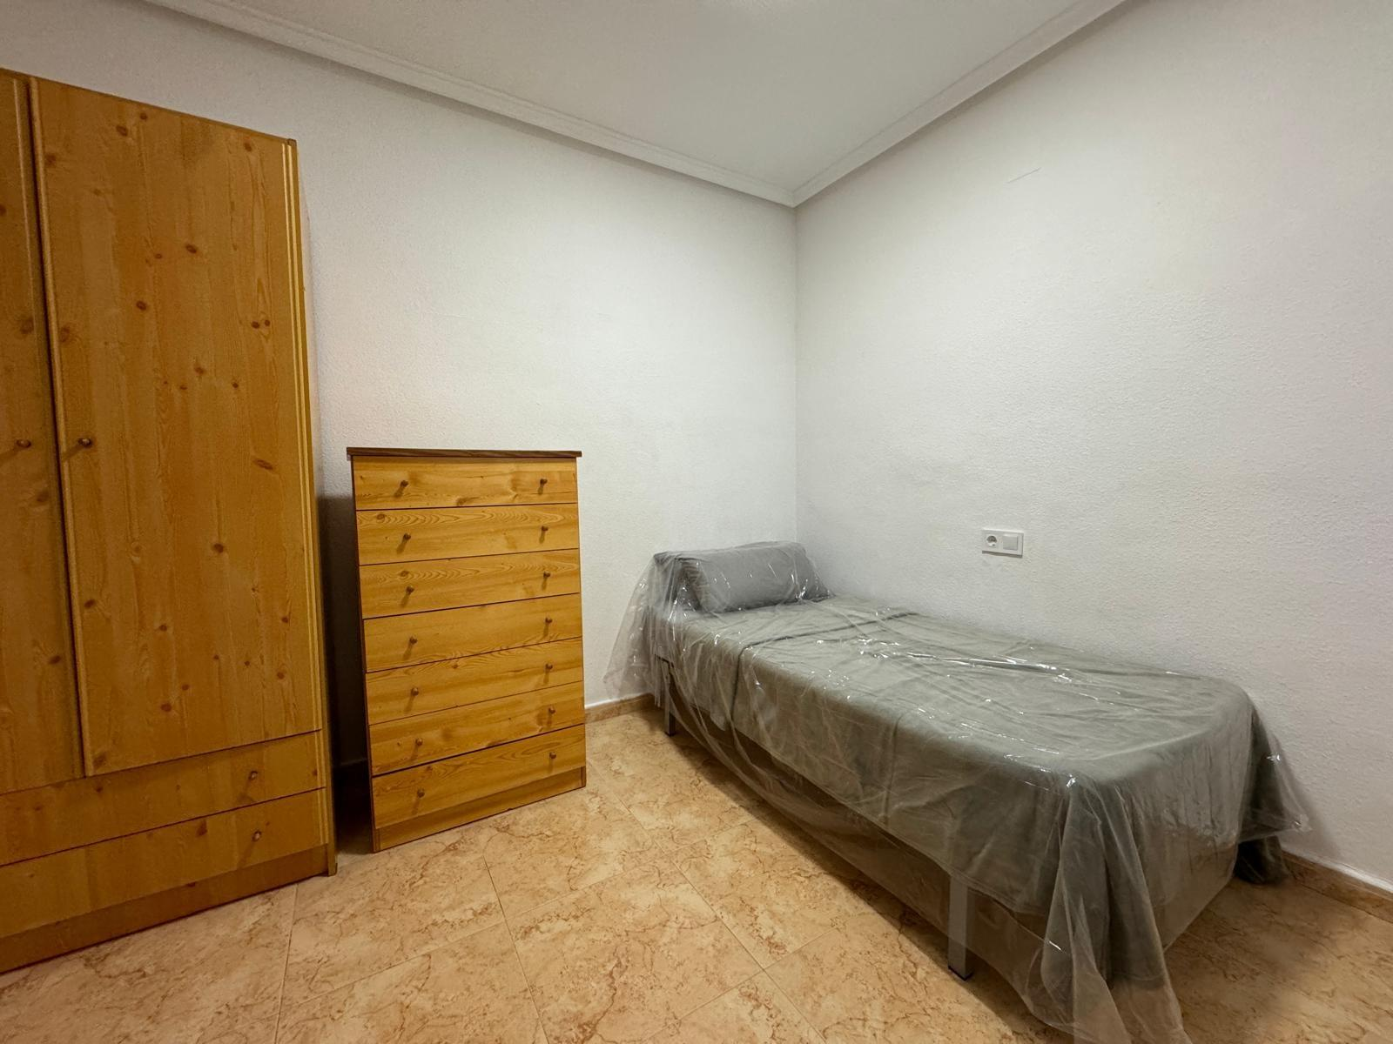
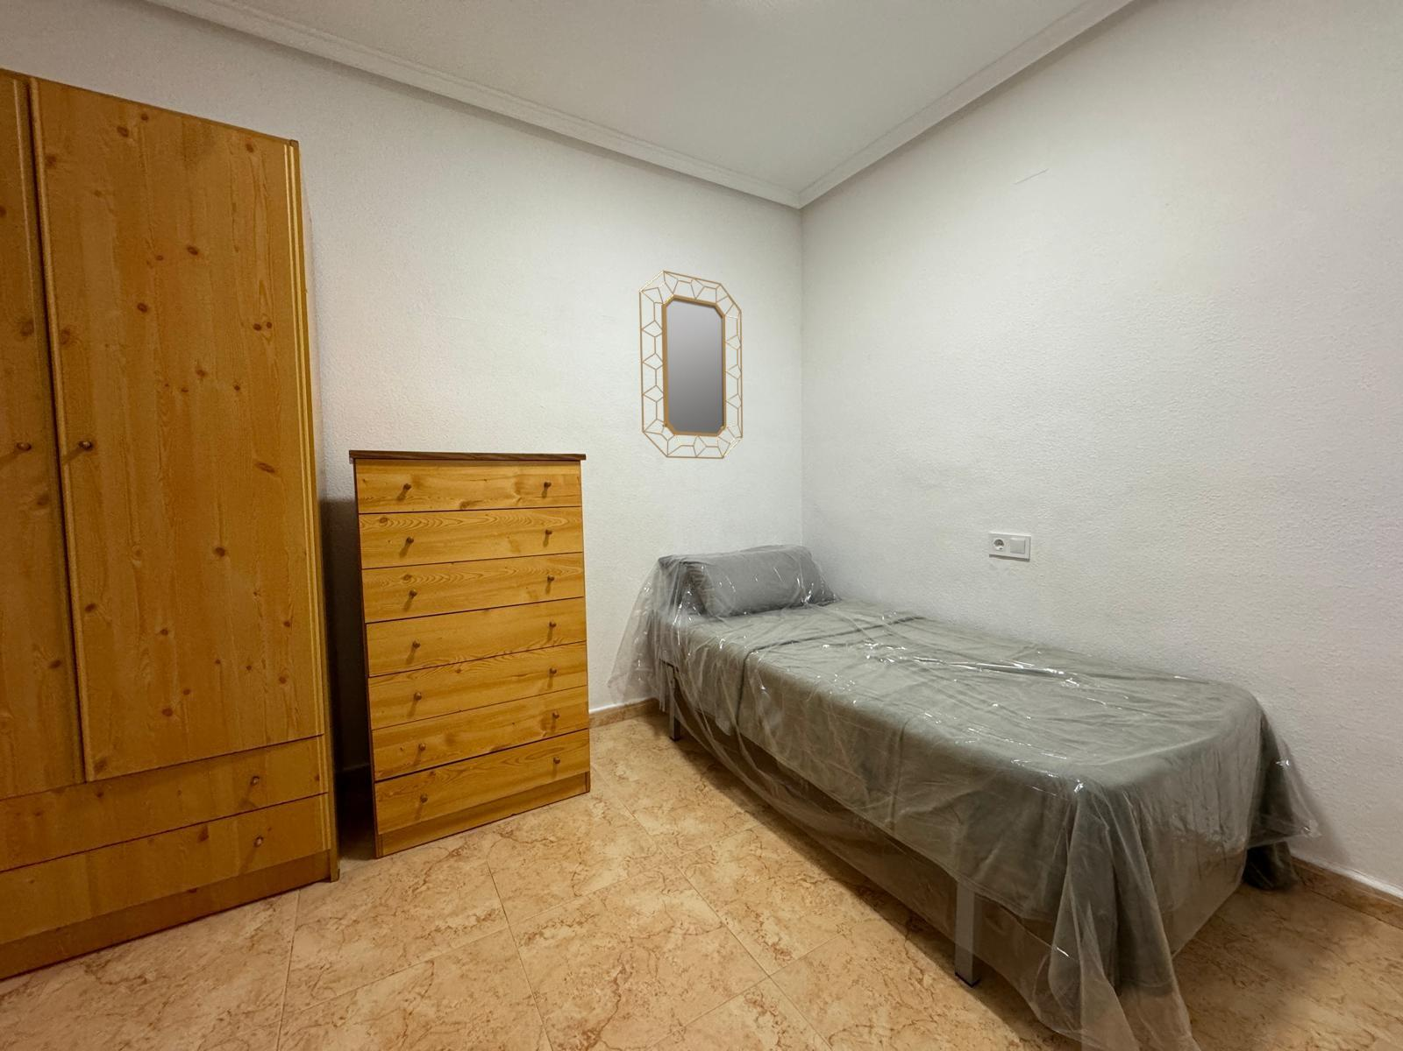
+ home mirror [639,269,743,460]
